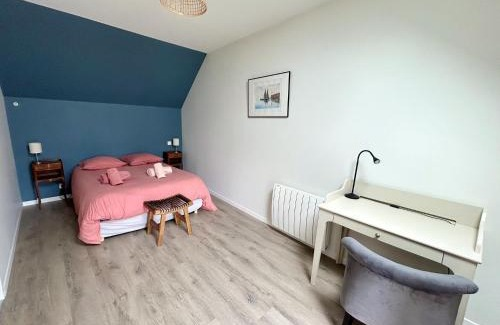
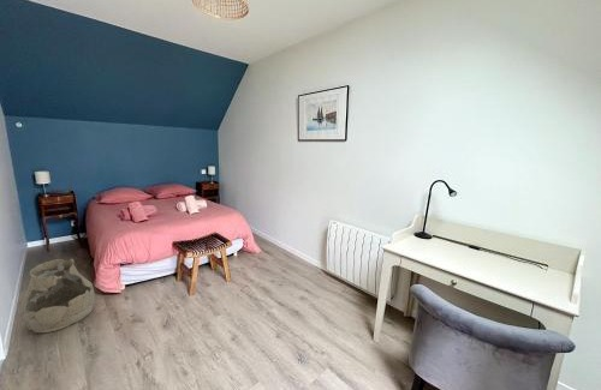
+ bag [20,258,96,334]
